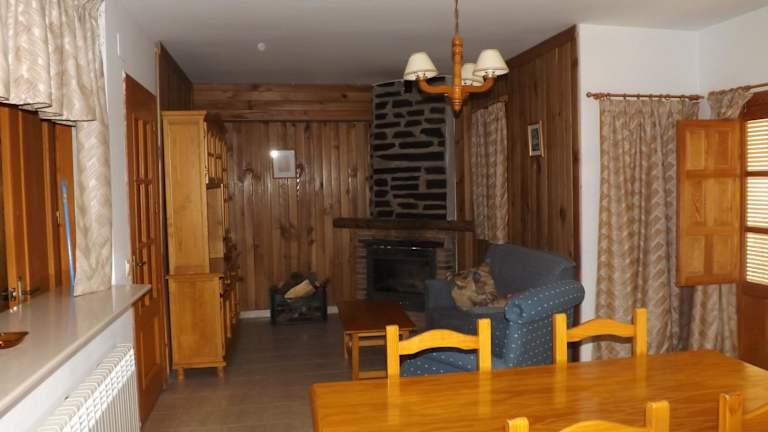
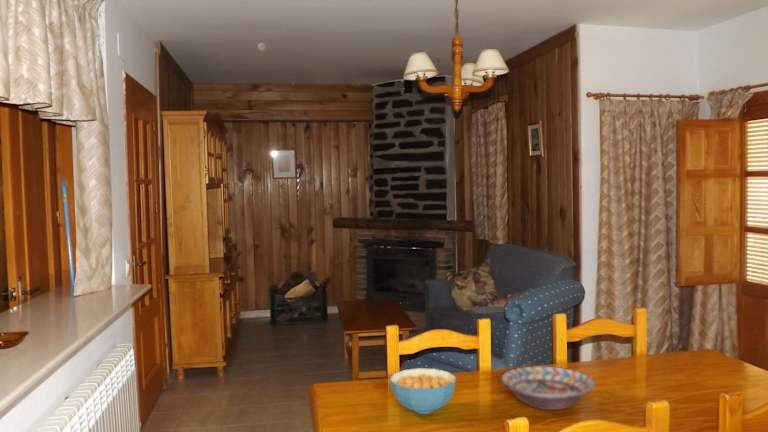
+ cereal bowl [389,367,457,415]
+ decorative bowl [500,365,597,411]
